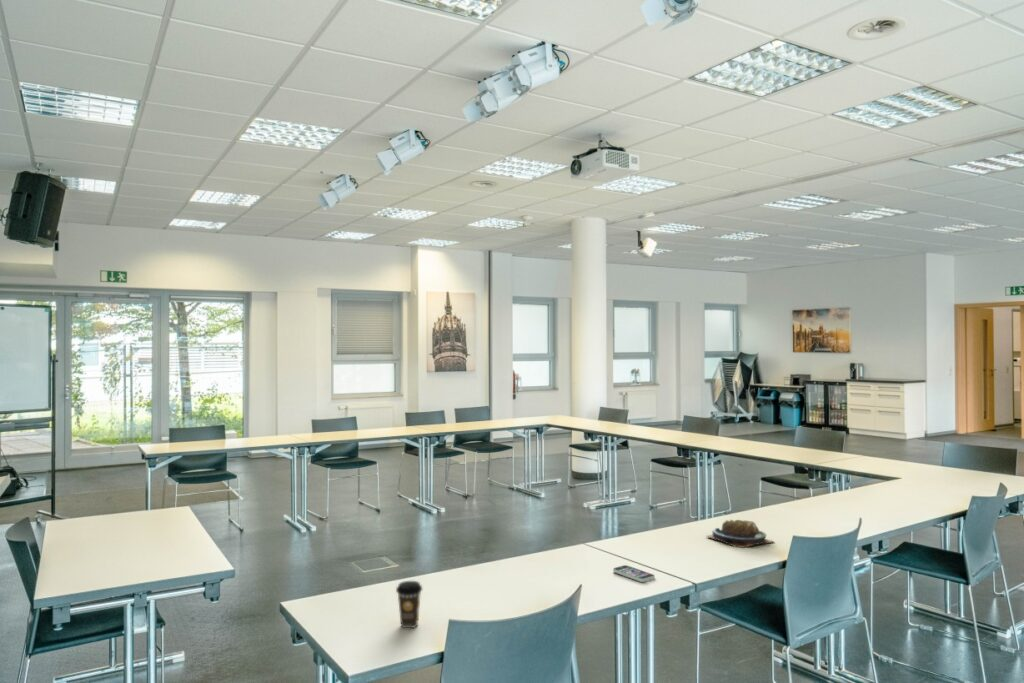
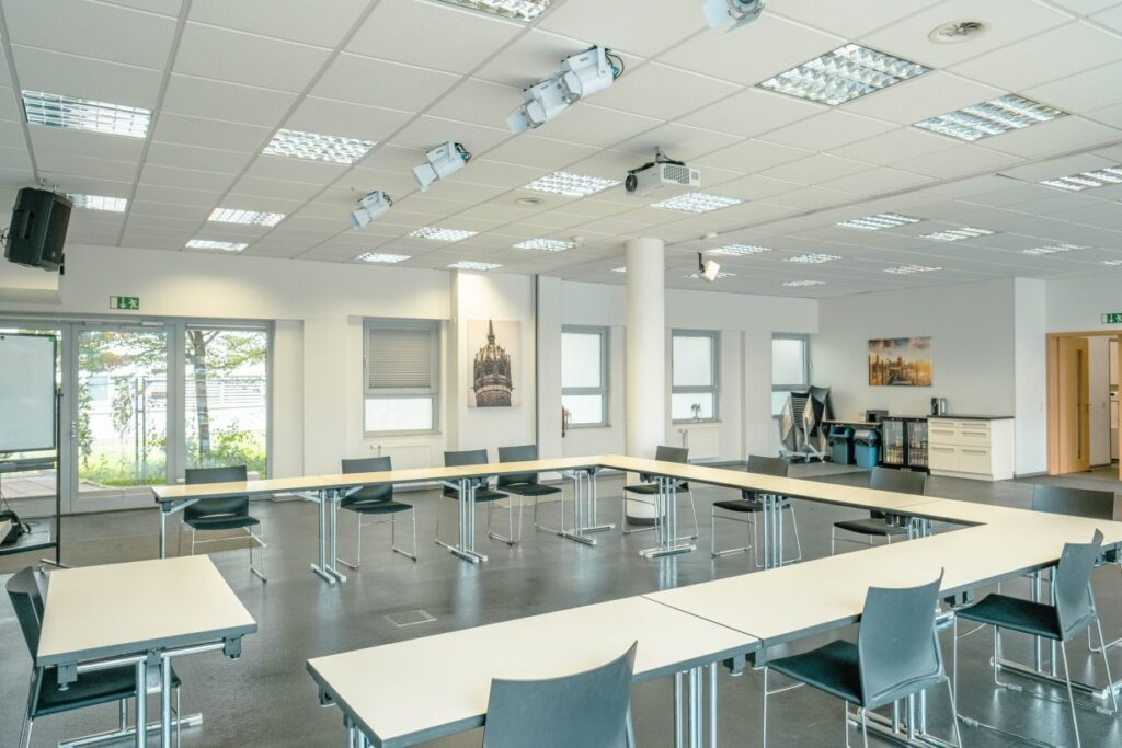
- pastry [706,519,775,549]
- smartphone [612,564,656,583]
- coffee cup [395,580,423,629]
